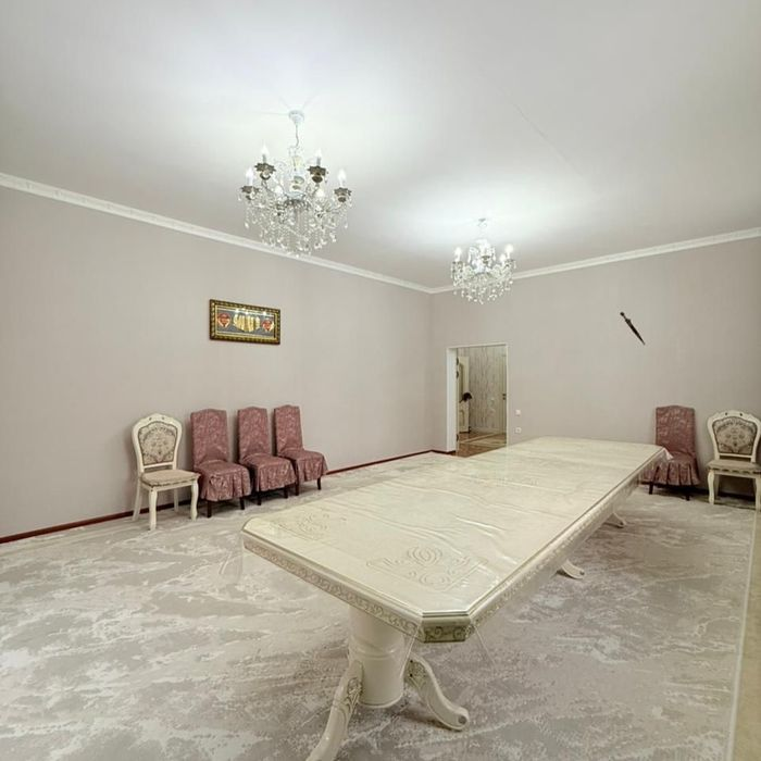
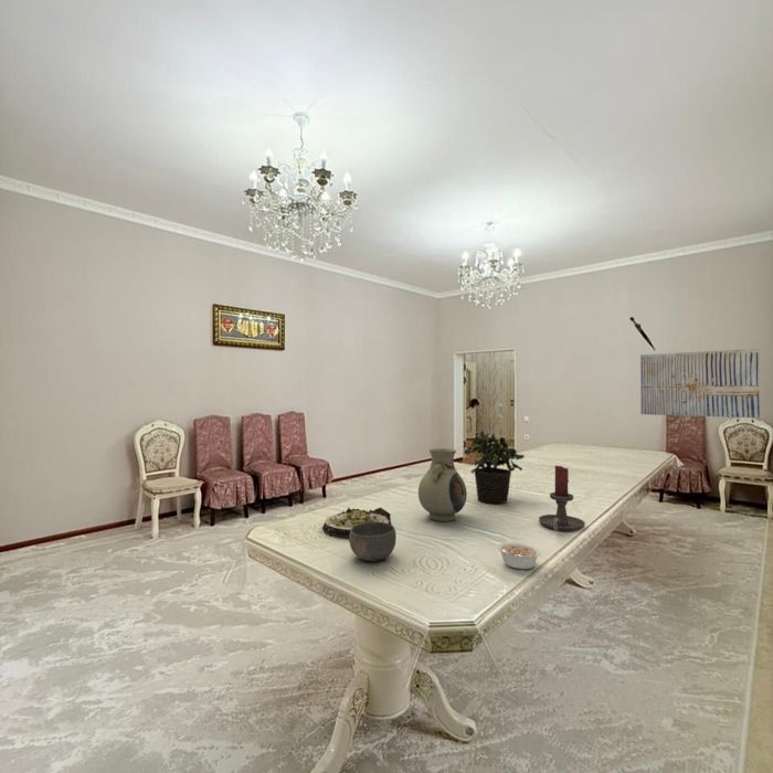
+ salad plate [321,507,392,538]
+ vase [417,447,468,522]
+ legume [496,541,542,570]
+ potted plant [464,430,526,505]
+ bowl [348,521,398,562]
+ candle holder [538,465,586,532]
+ wall art [639,348,761,420]
